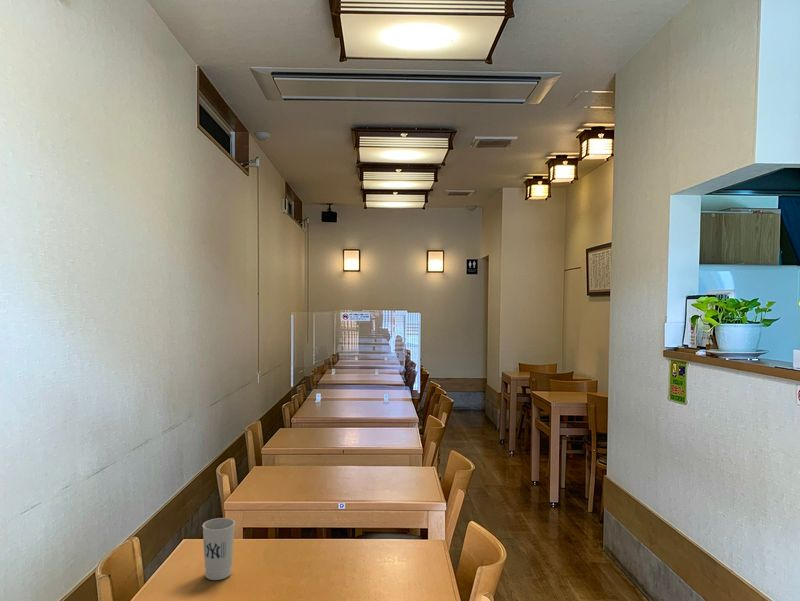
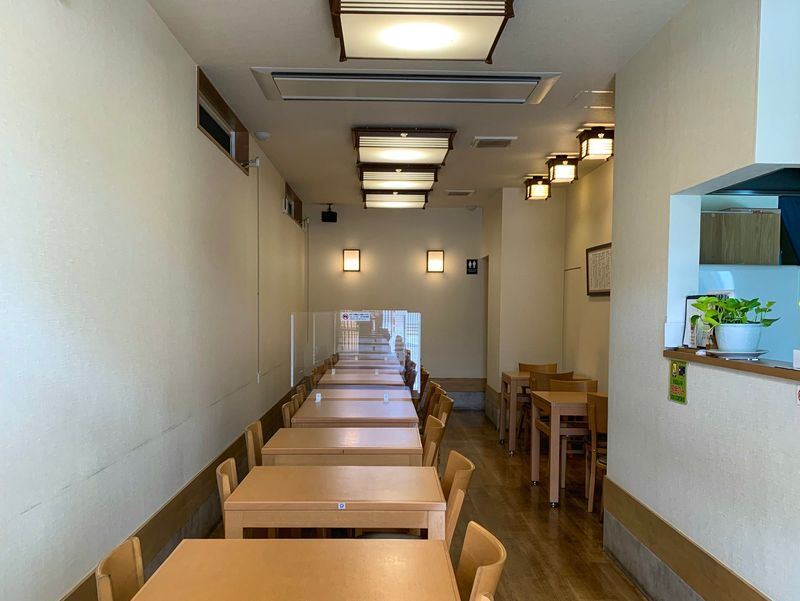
- cup [202,517,236,581]
